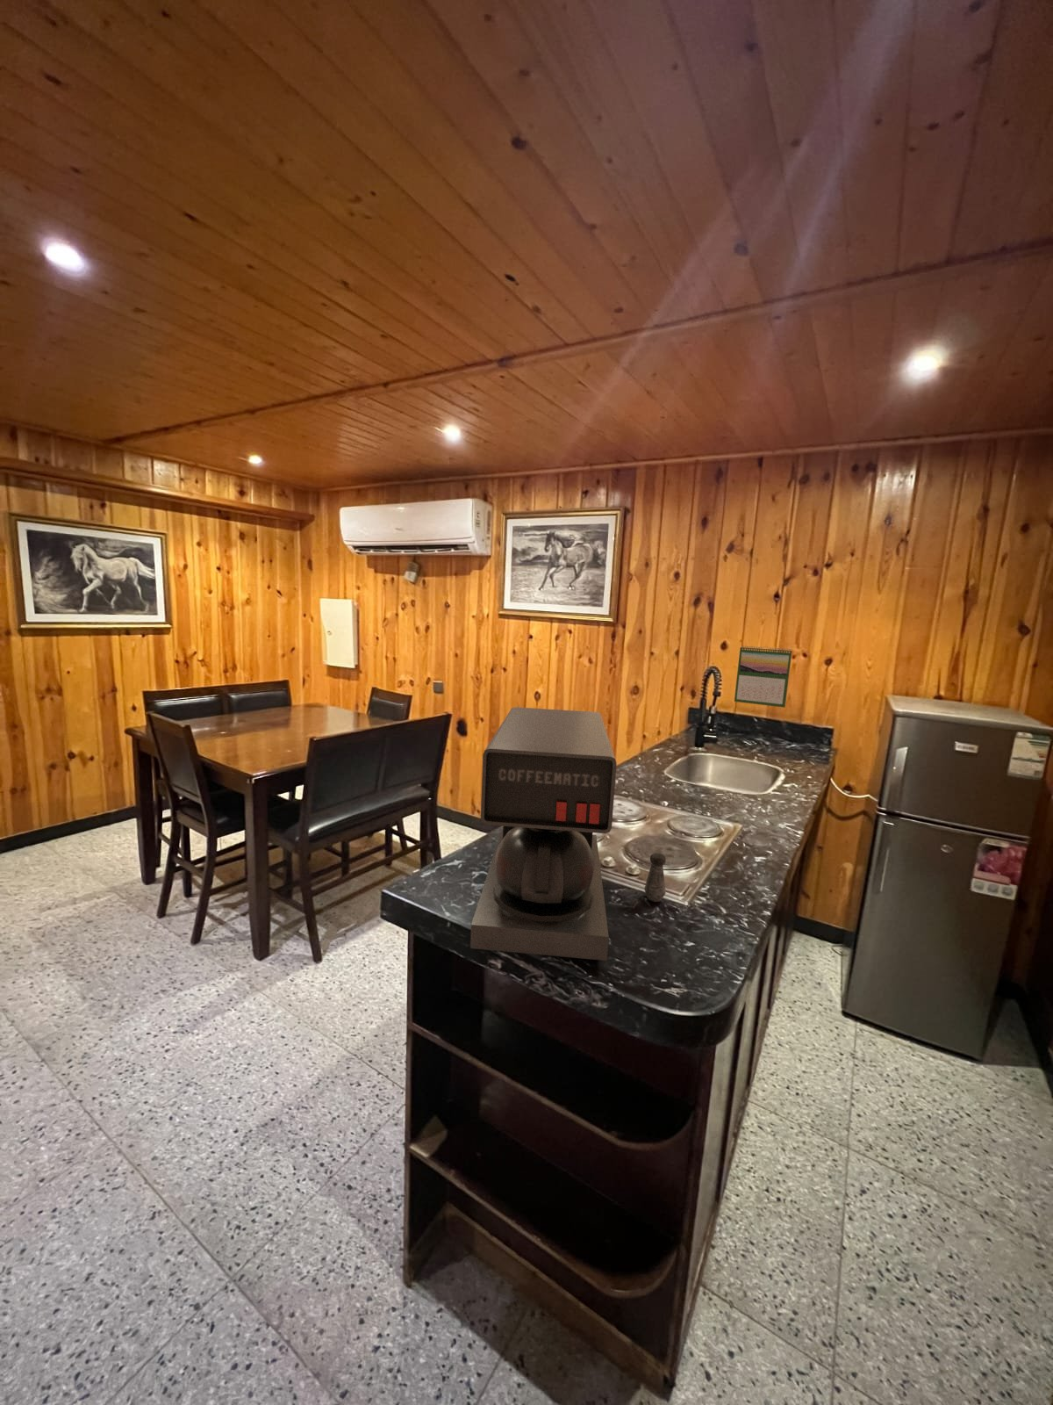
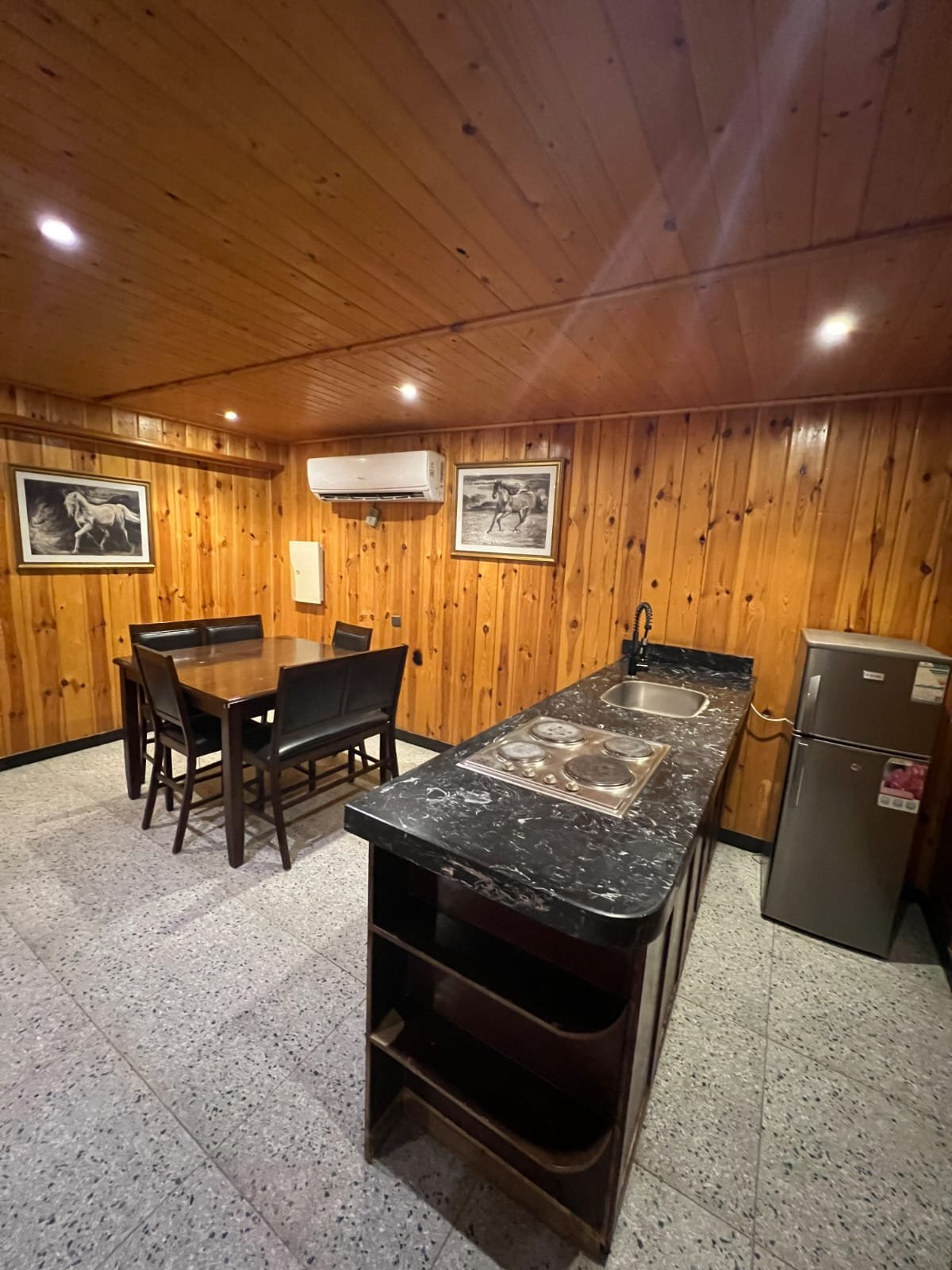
- salt shaker [644,852,667,903]
- coffee maker [469,706,618,961]
- calendar [733,645,793,709]
